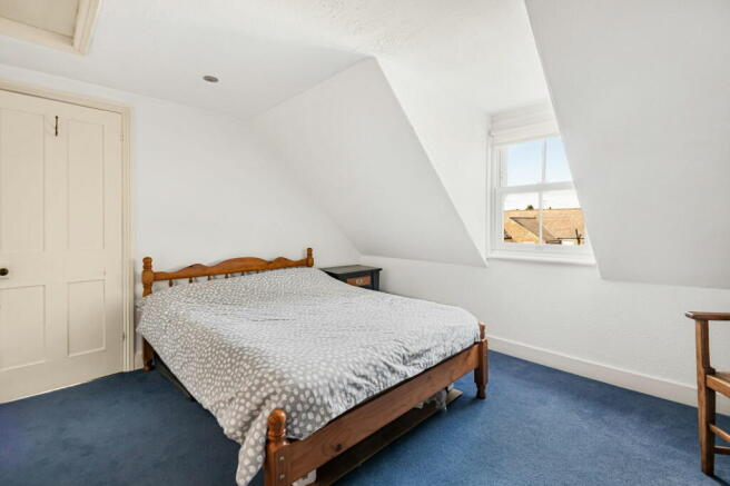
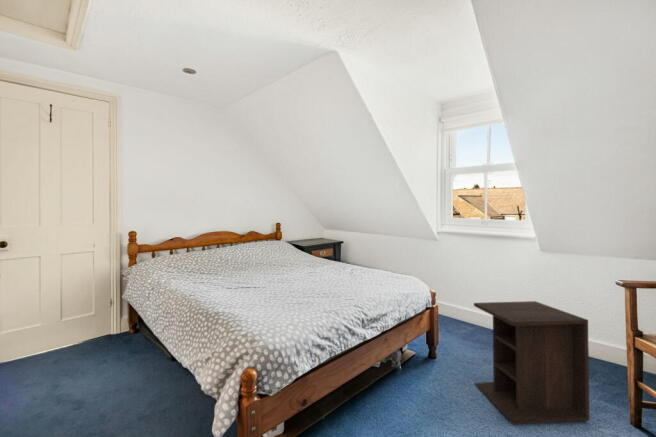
+ nightstand [473,300,590,426]
